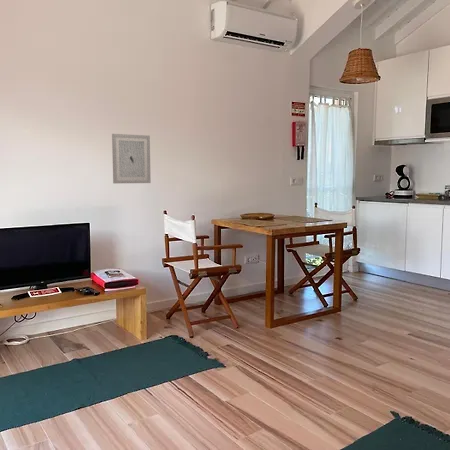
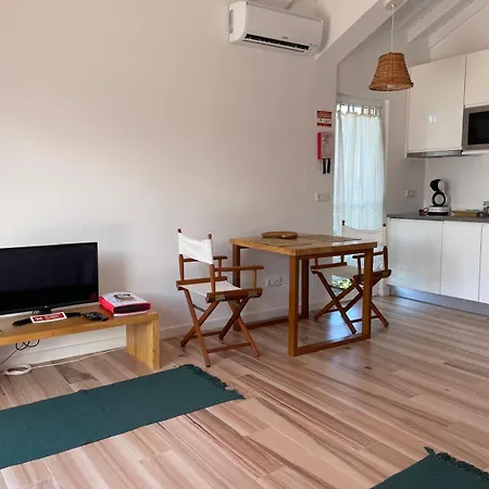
- wall art [111,133,152,184]
